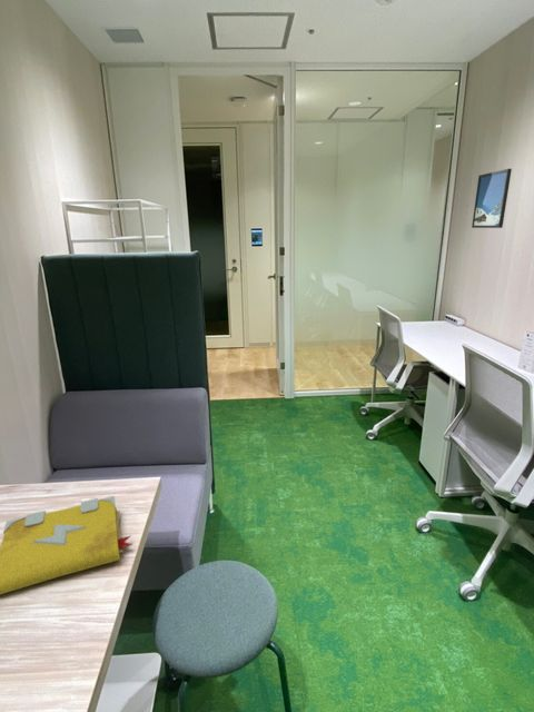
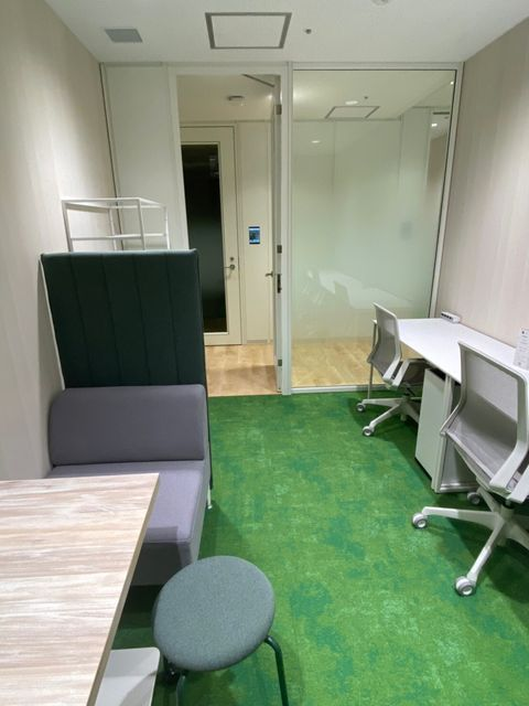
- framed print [471,168,513,229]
- spell book [0,495,135,596]
